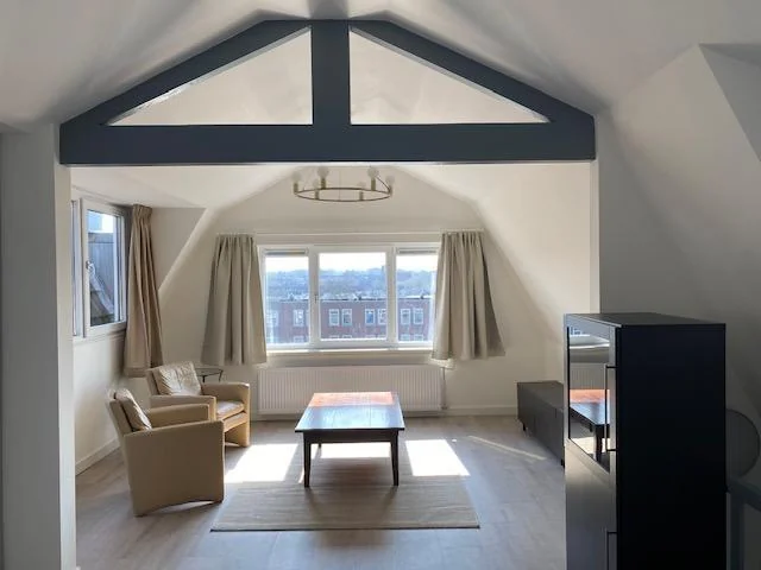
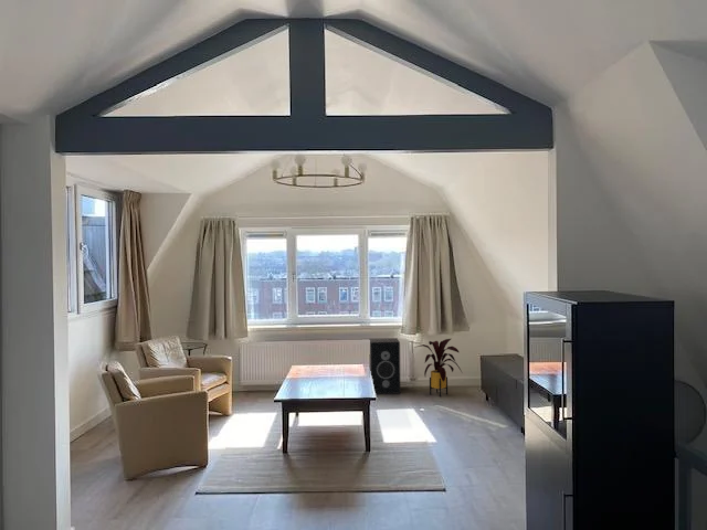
+ speaker [368,337,402,395]
+ house plant [413,338,463,398]
